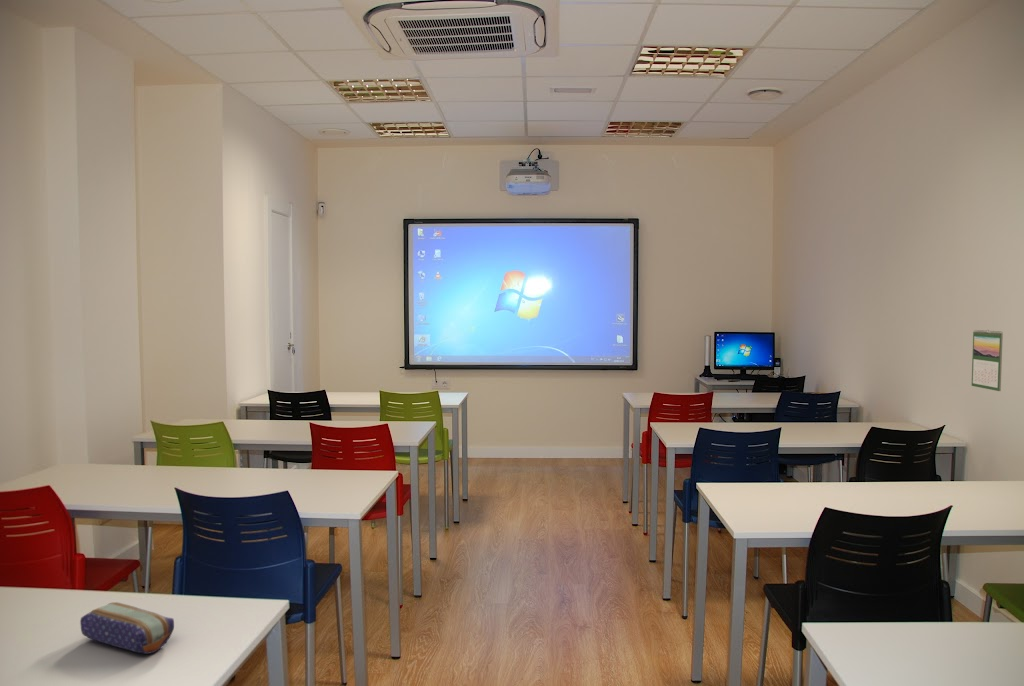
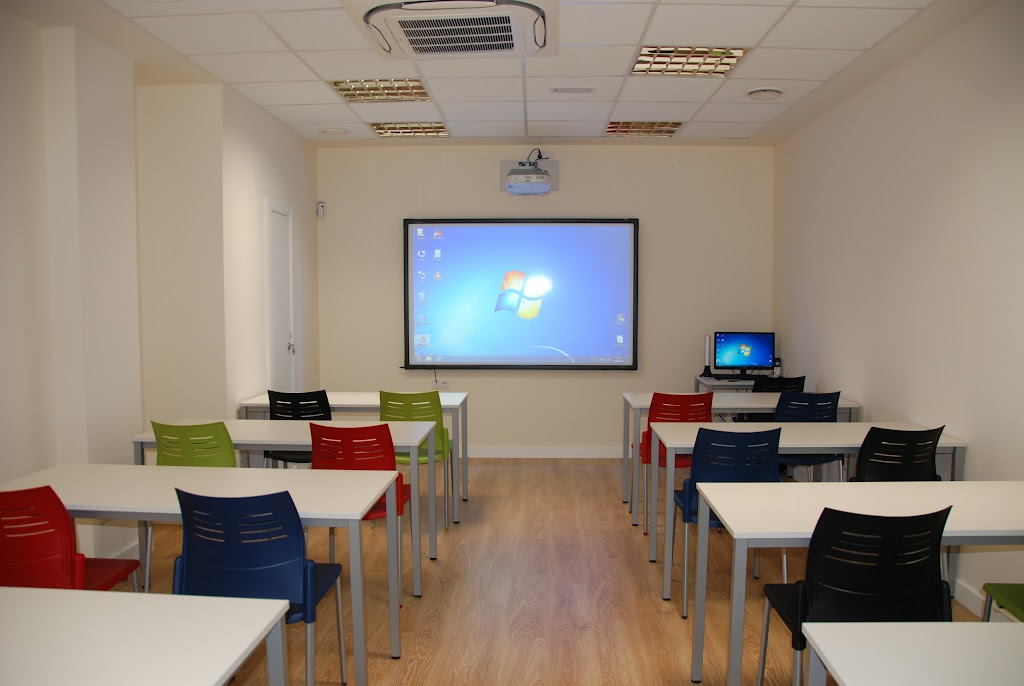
- pencil case [79,601,175,655]
- calendar [971,329,1004,392]
